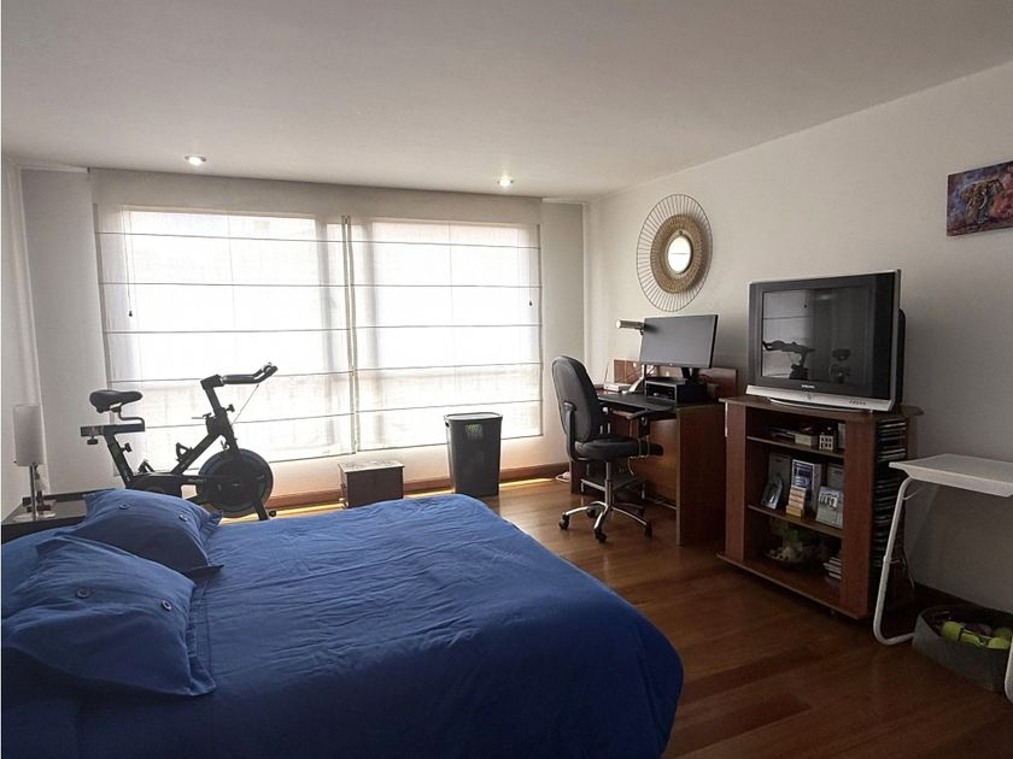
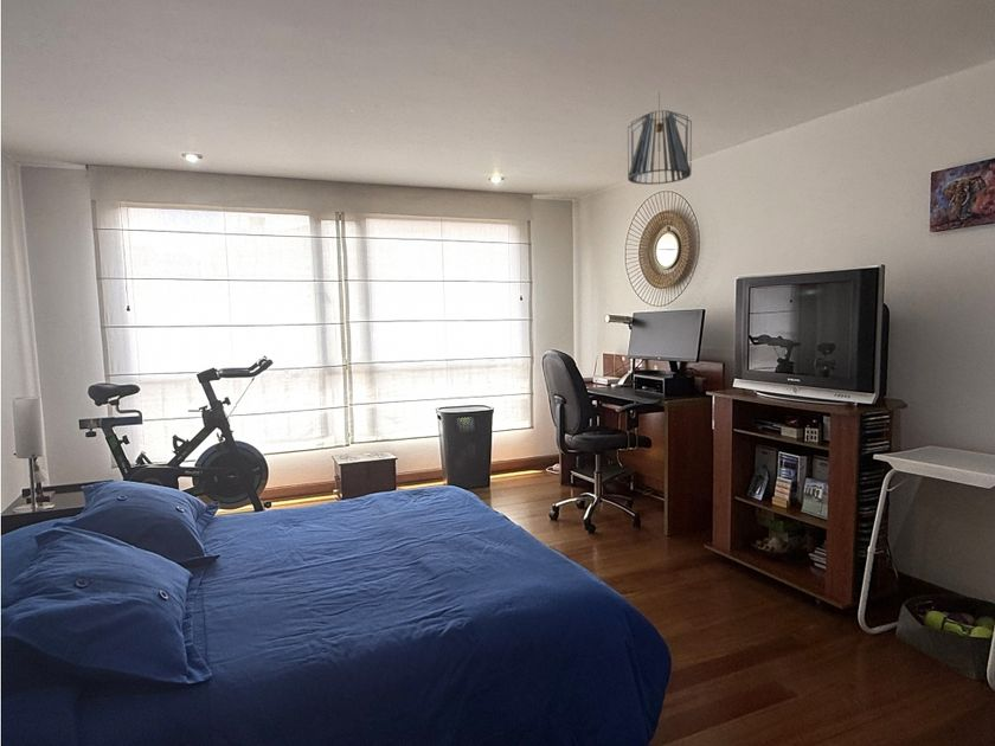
+ pendant light [627,90,693,186]
